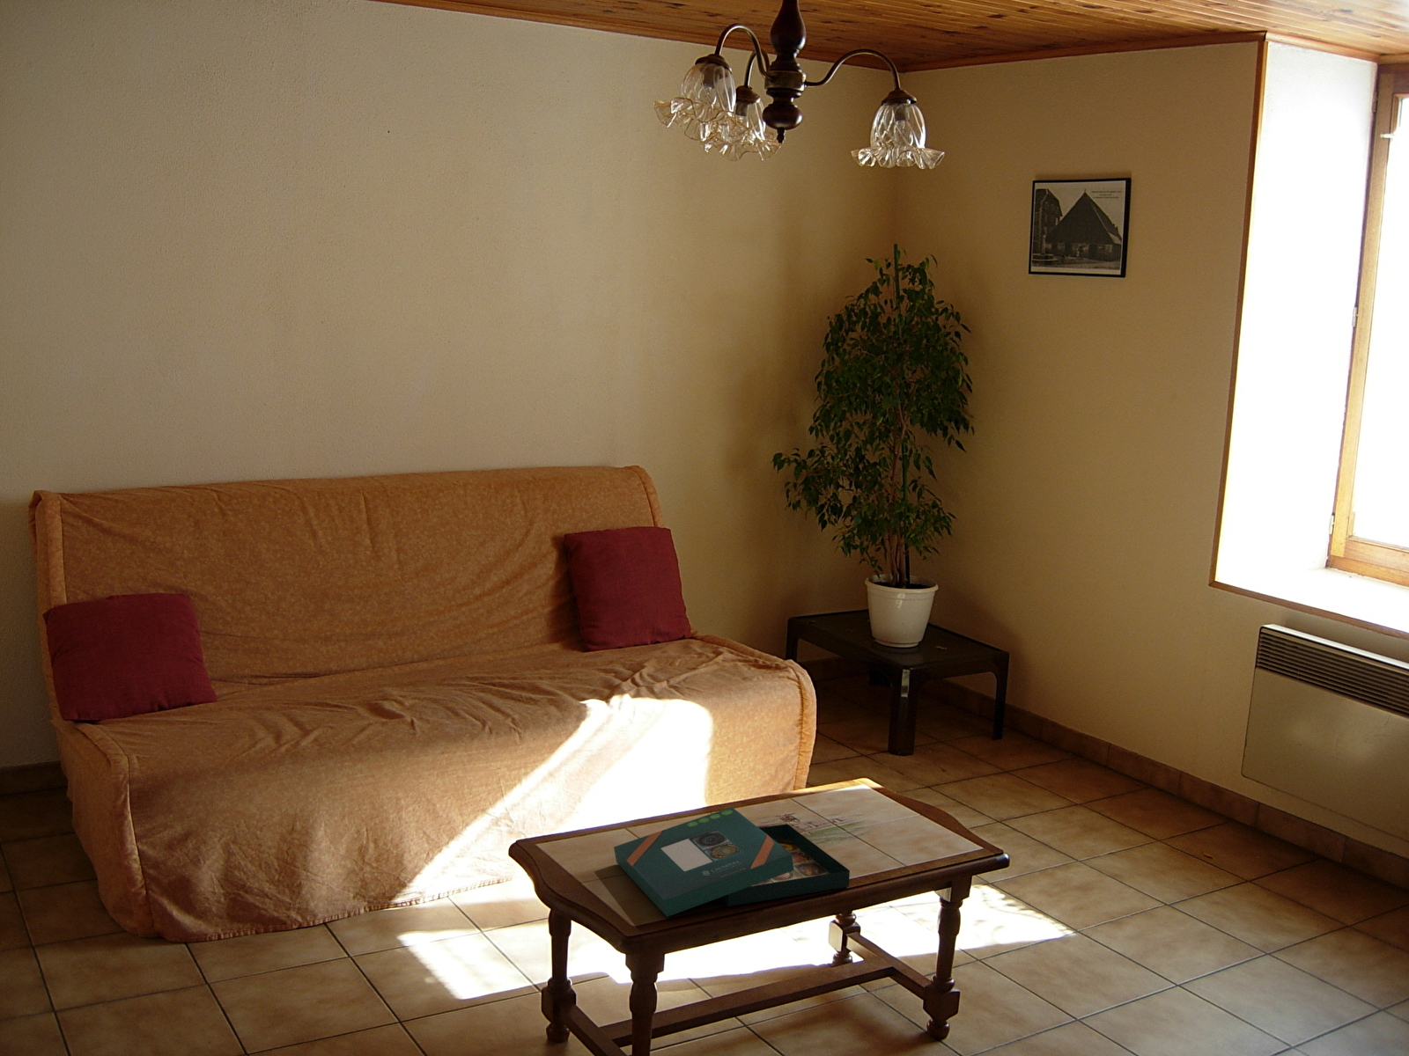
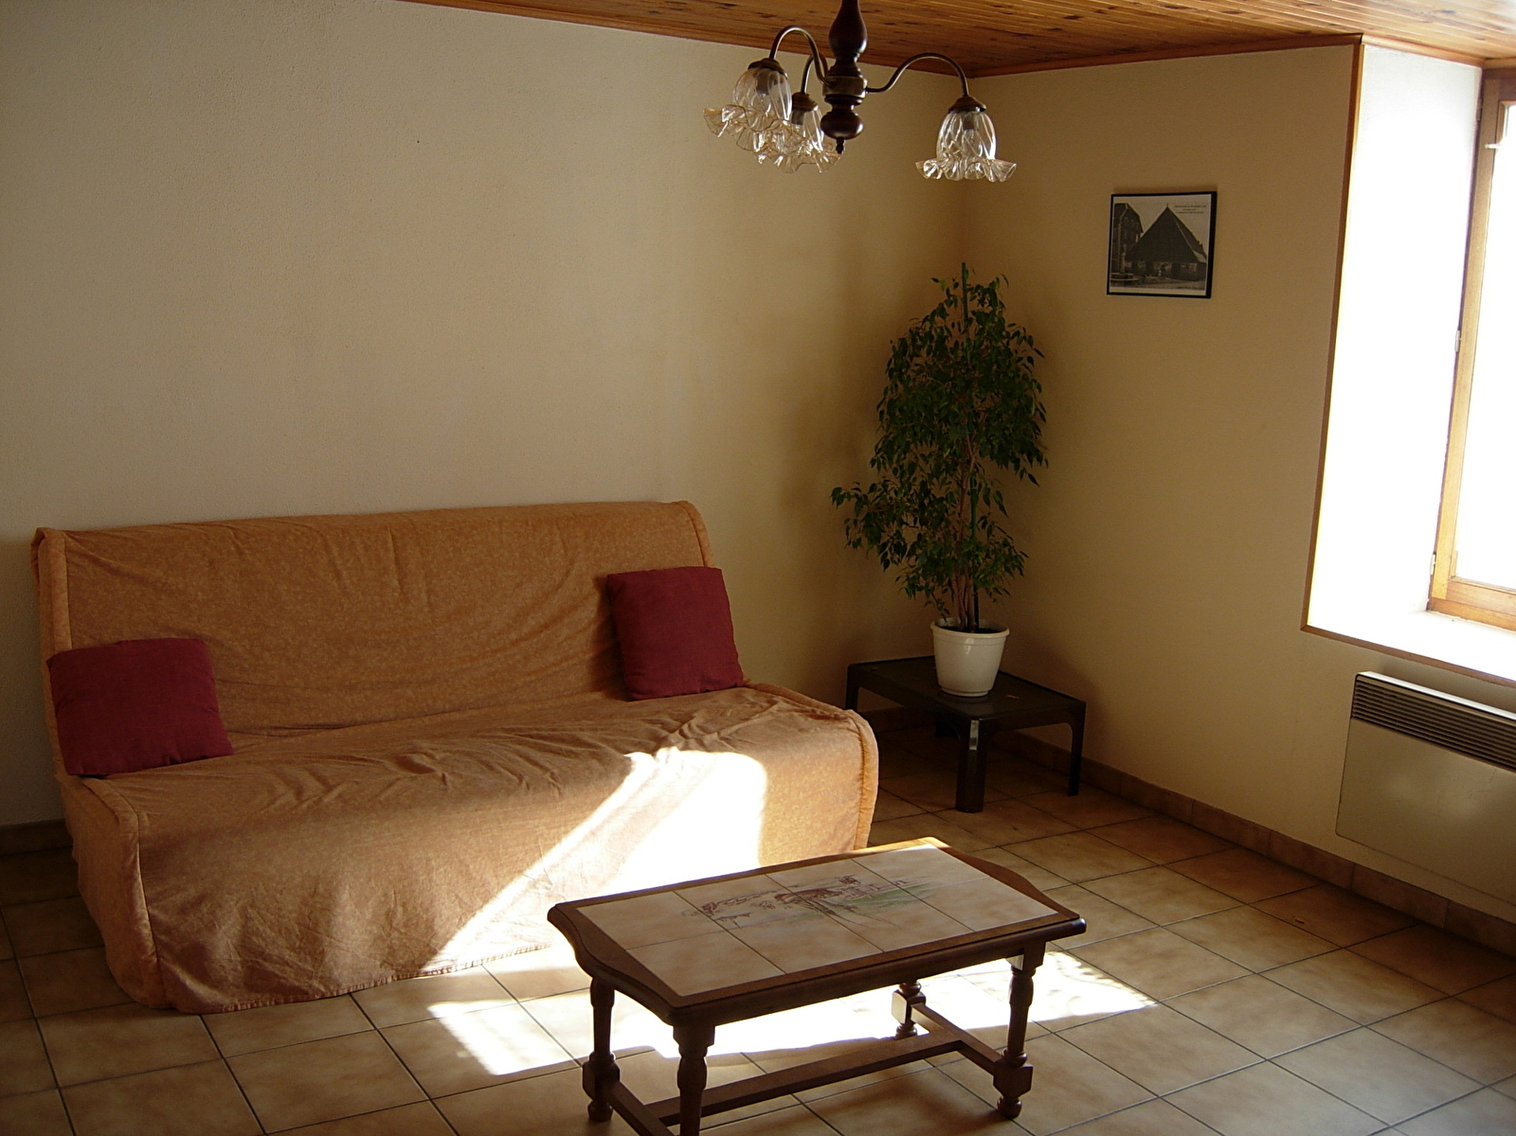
- board game [612,806,851,917]
